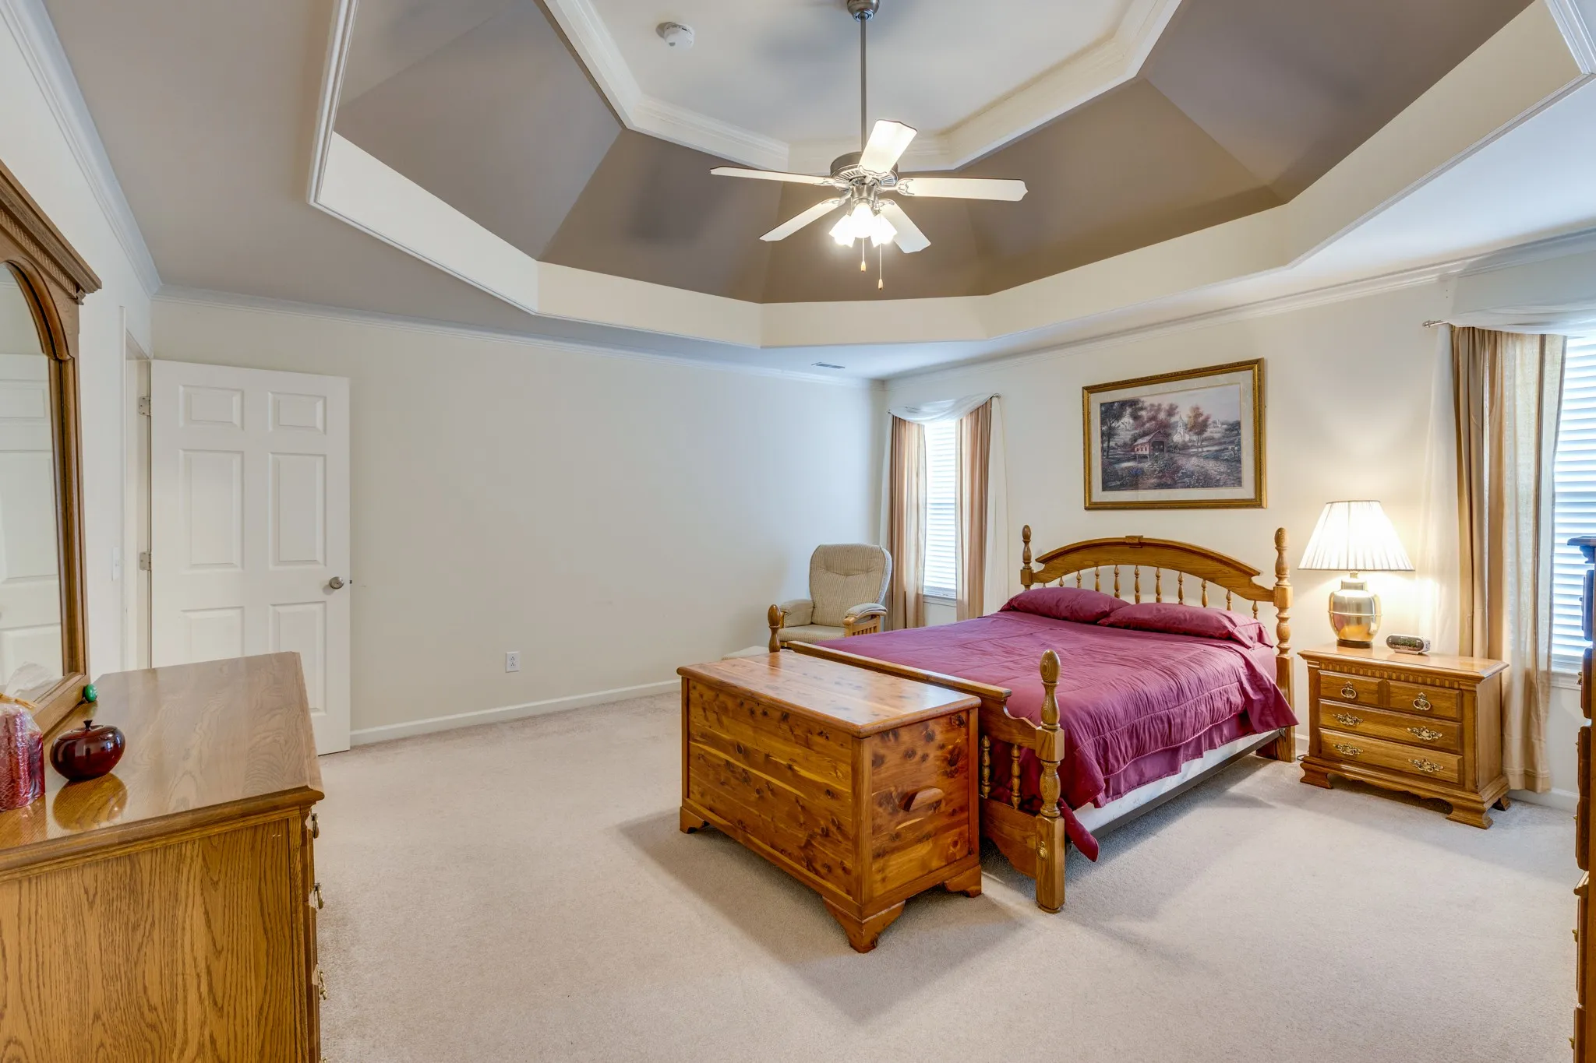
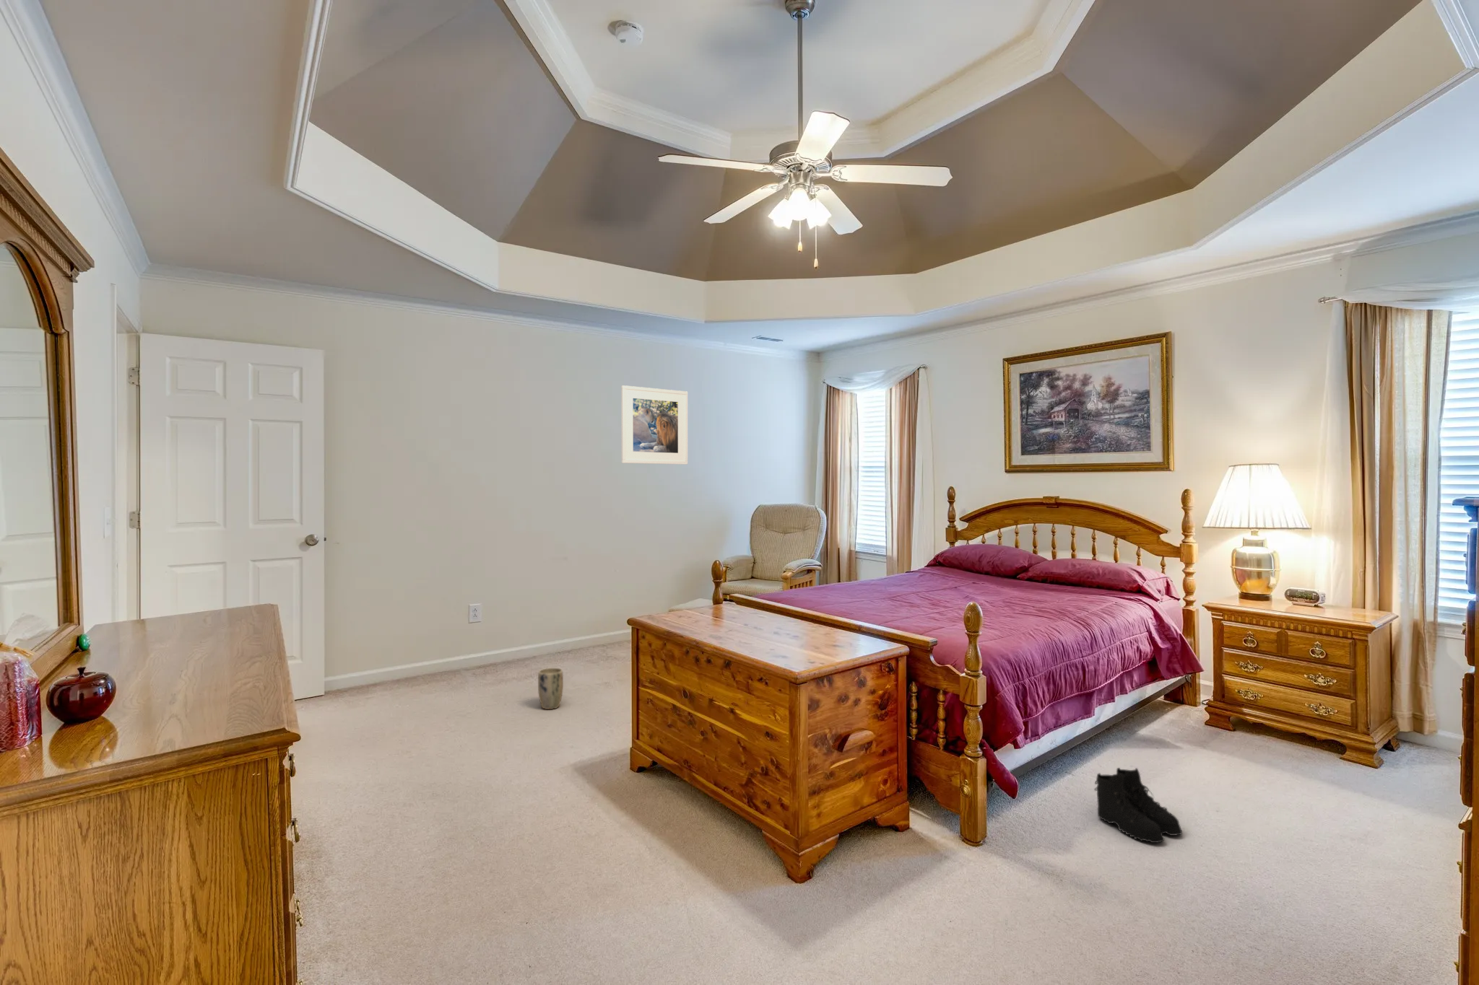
+ plant pot [538,667,564,710]
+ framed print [620,385,688,465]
+ boots [1093,767,1183,843]
